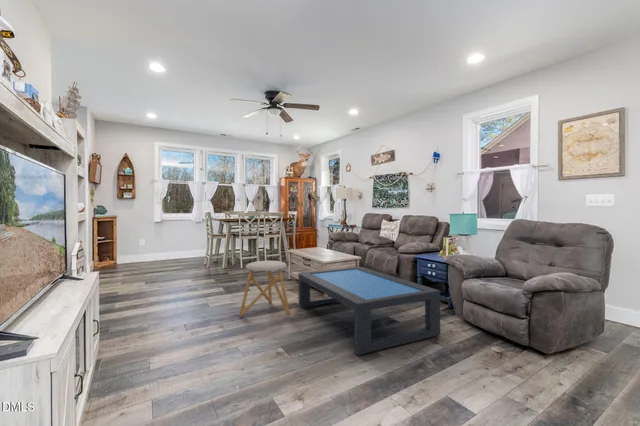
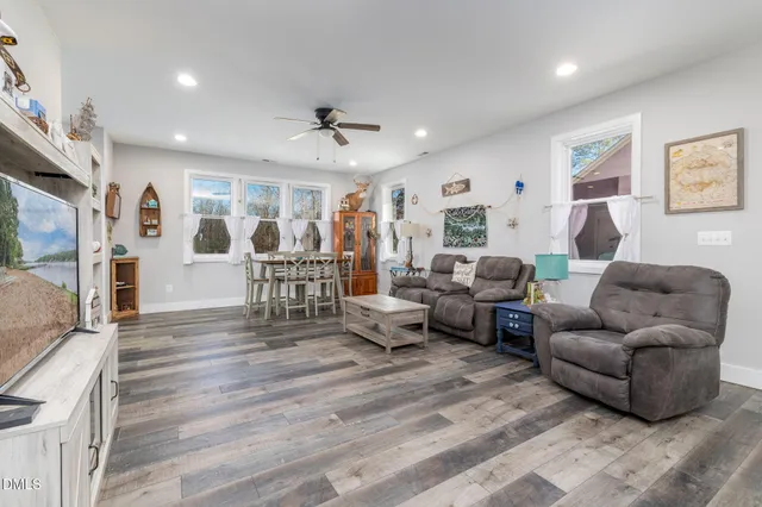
- stool [238,260,291,317]
- coffee table [297,266,441,356]
